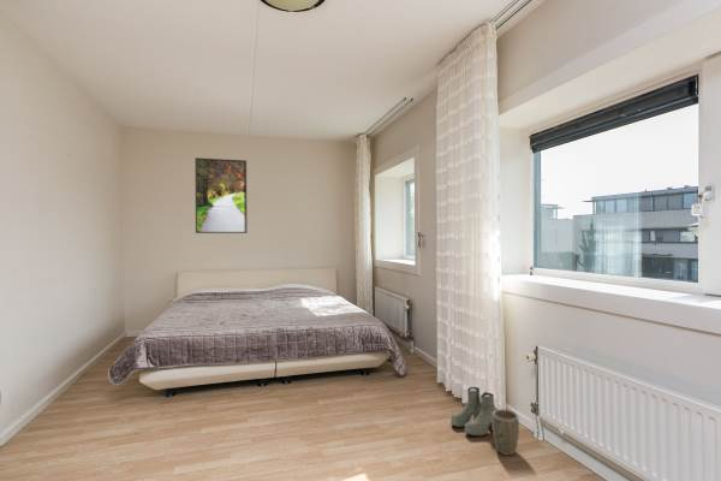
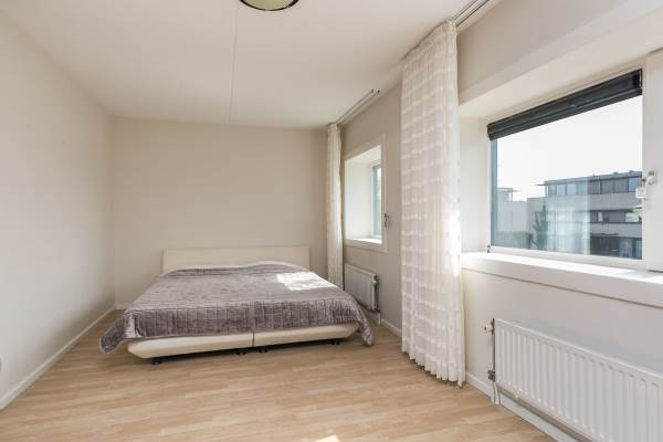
- boots [449,386,499,438]
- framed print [193,156,248,234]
- plant pot [491,408,520,457]
